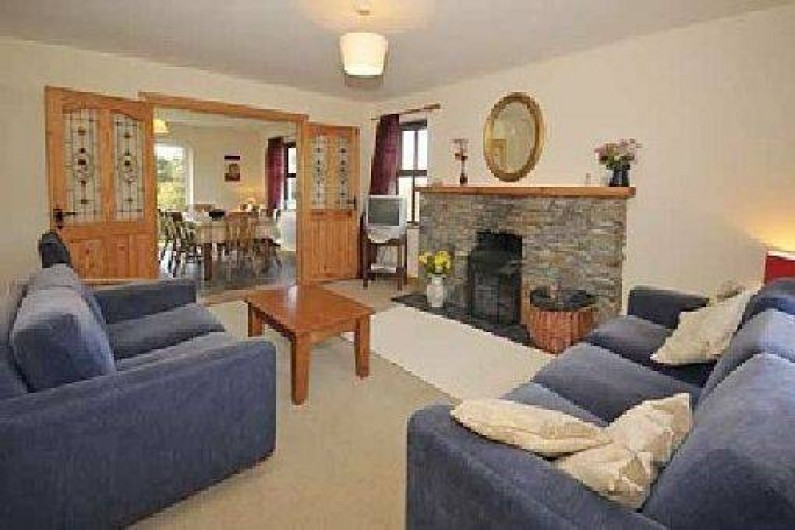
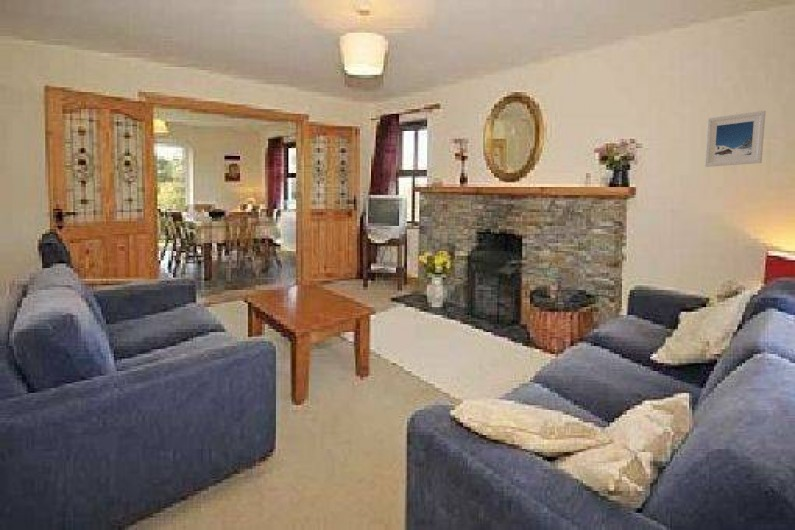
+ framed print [704,110,767,168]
